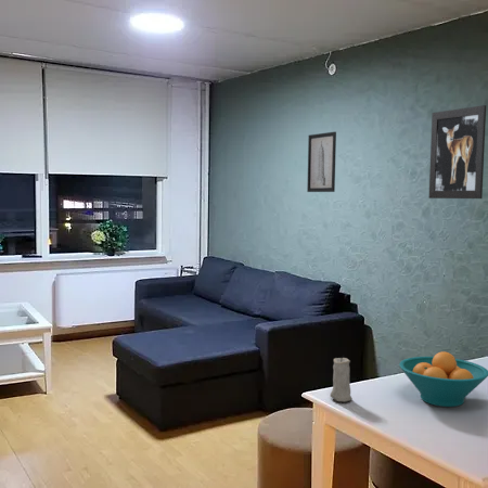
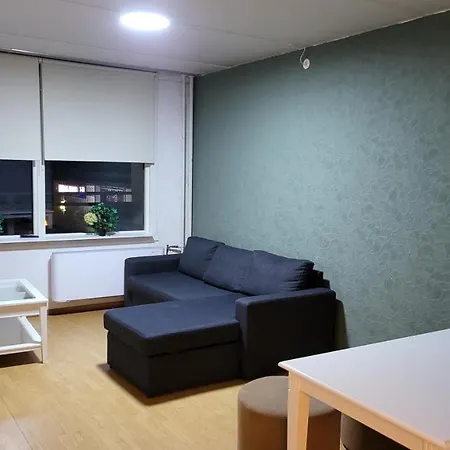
- wall art [306,131,337,193]
- candle [329,354,354,403]
- wall art [428,104,487,200]
- fruit bowl [398,350,488,408]
